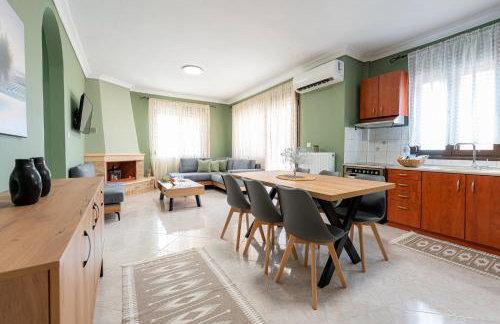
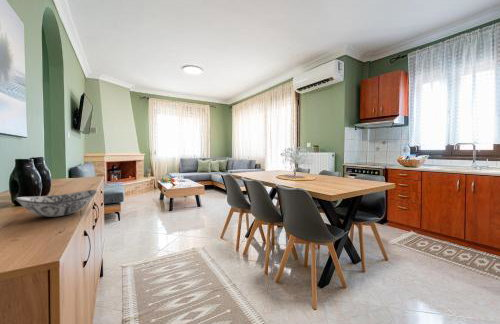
+ decorative bowl [14,189,98,218]
